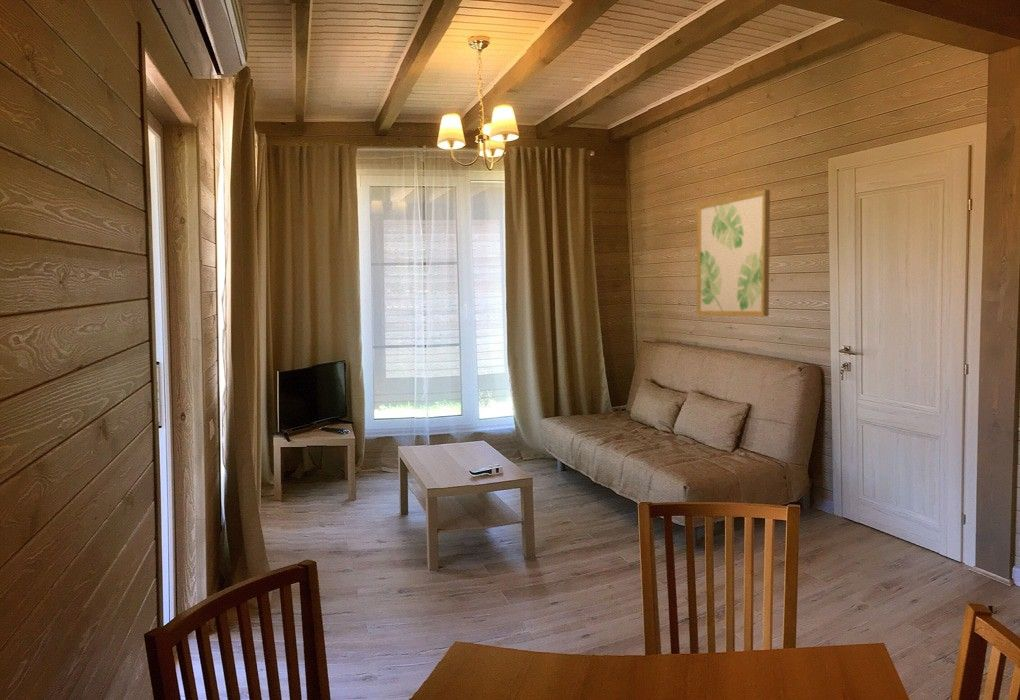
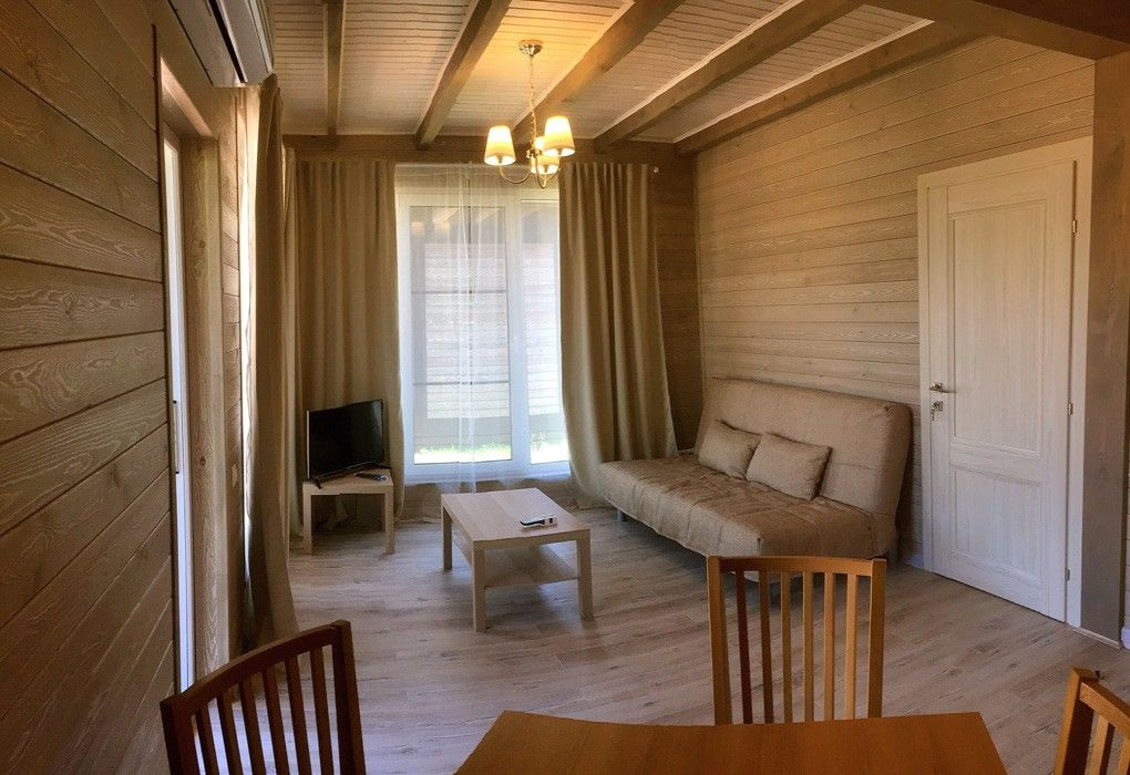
- wall art [696,189,771,317]
